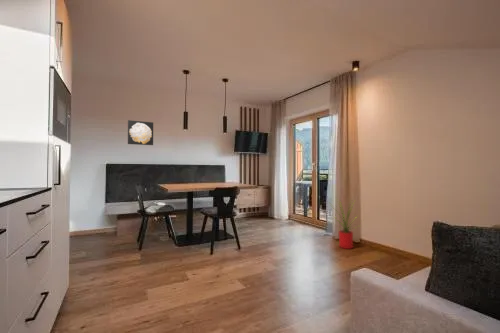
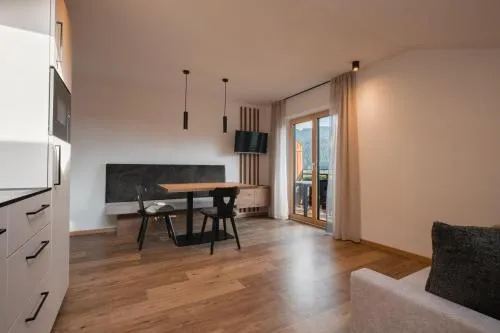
- wall art [127,119,154,146]
- house plant [326,197,364,250]
